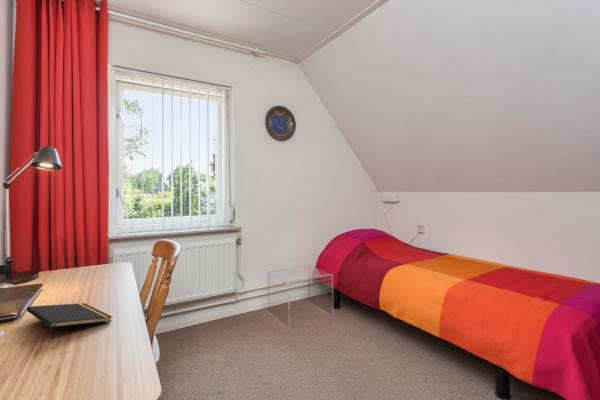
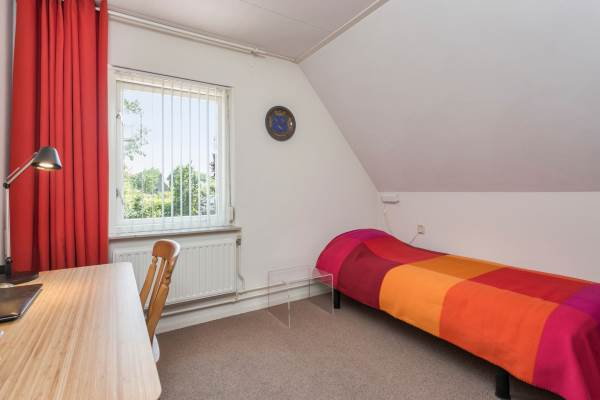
- notepad [26,302,113,340]
